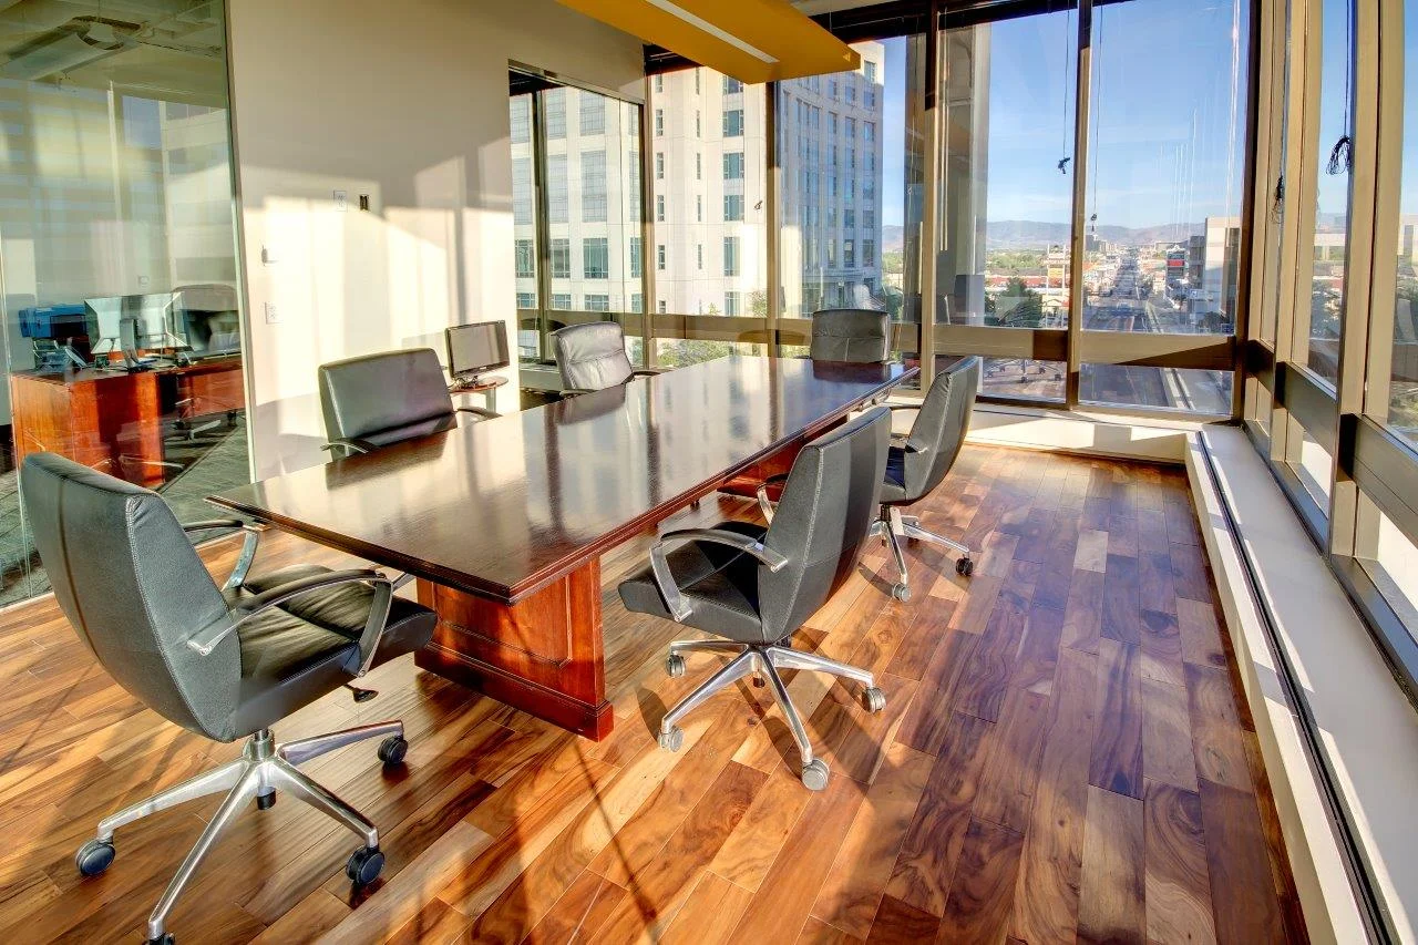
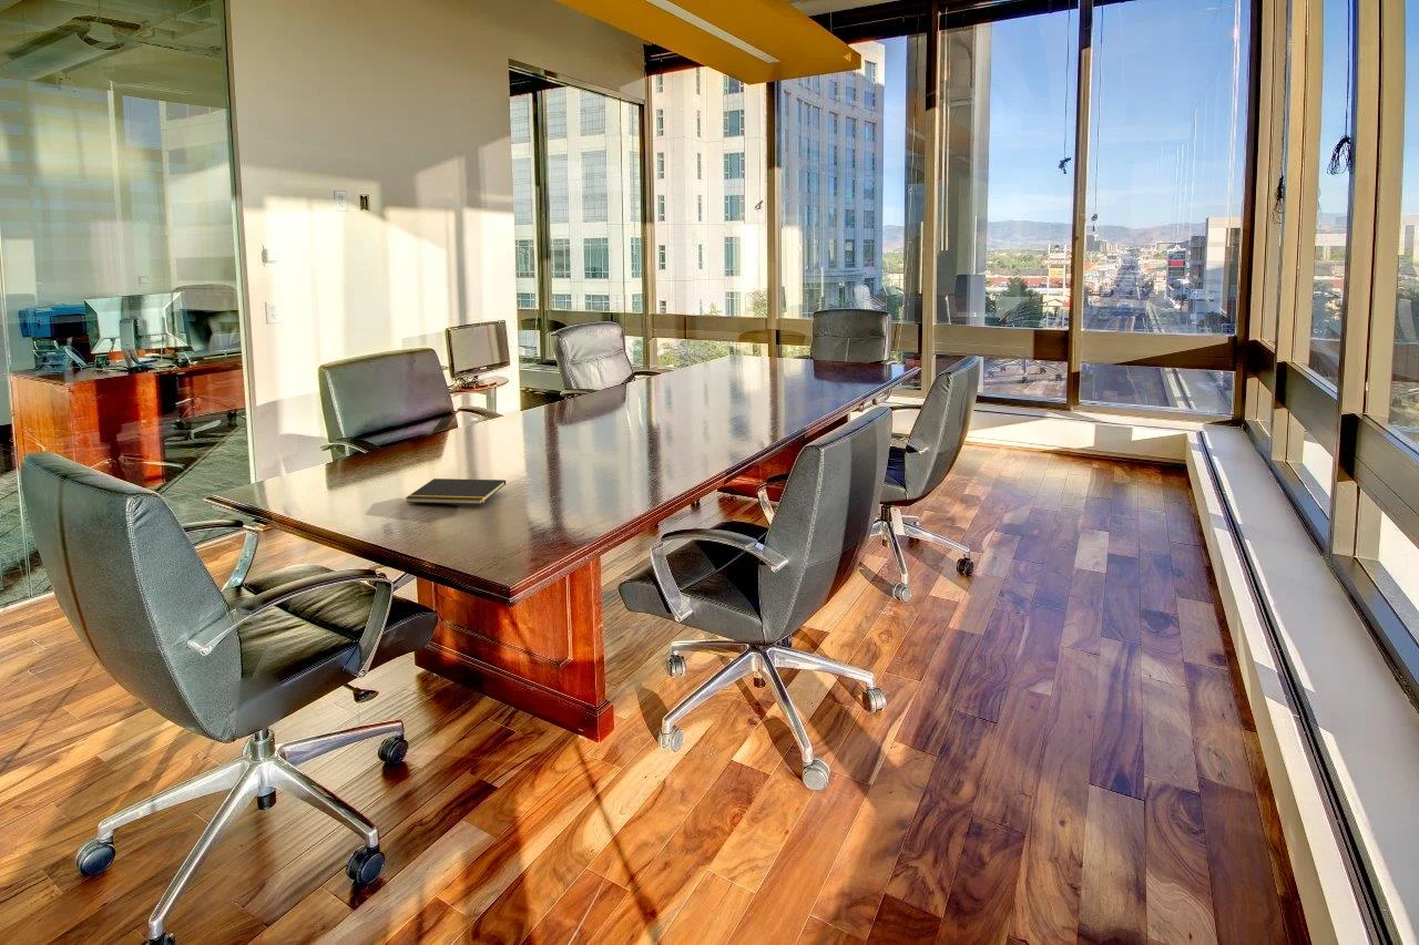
+ notepad [405,477,507,505]
